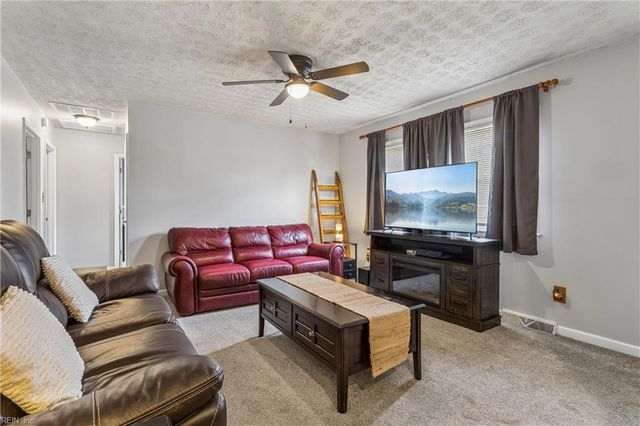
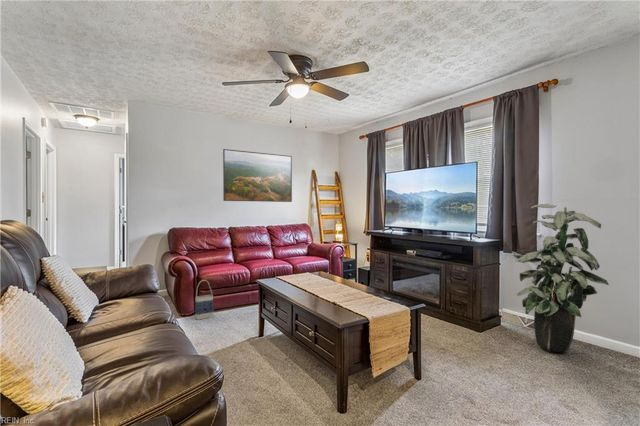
+ indoor plant [512,203,610,354]
+ bag [194,279,214,321]
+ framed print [222,148,293,203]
